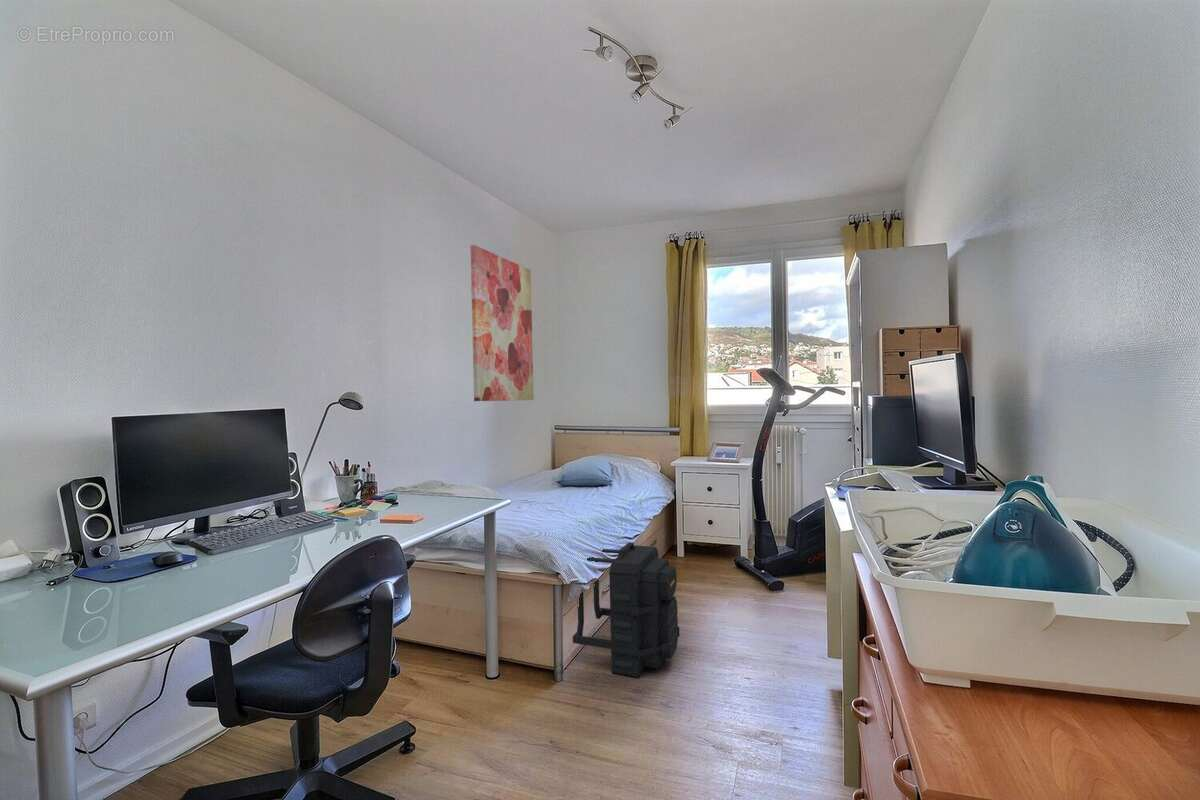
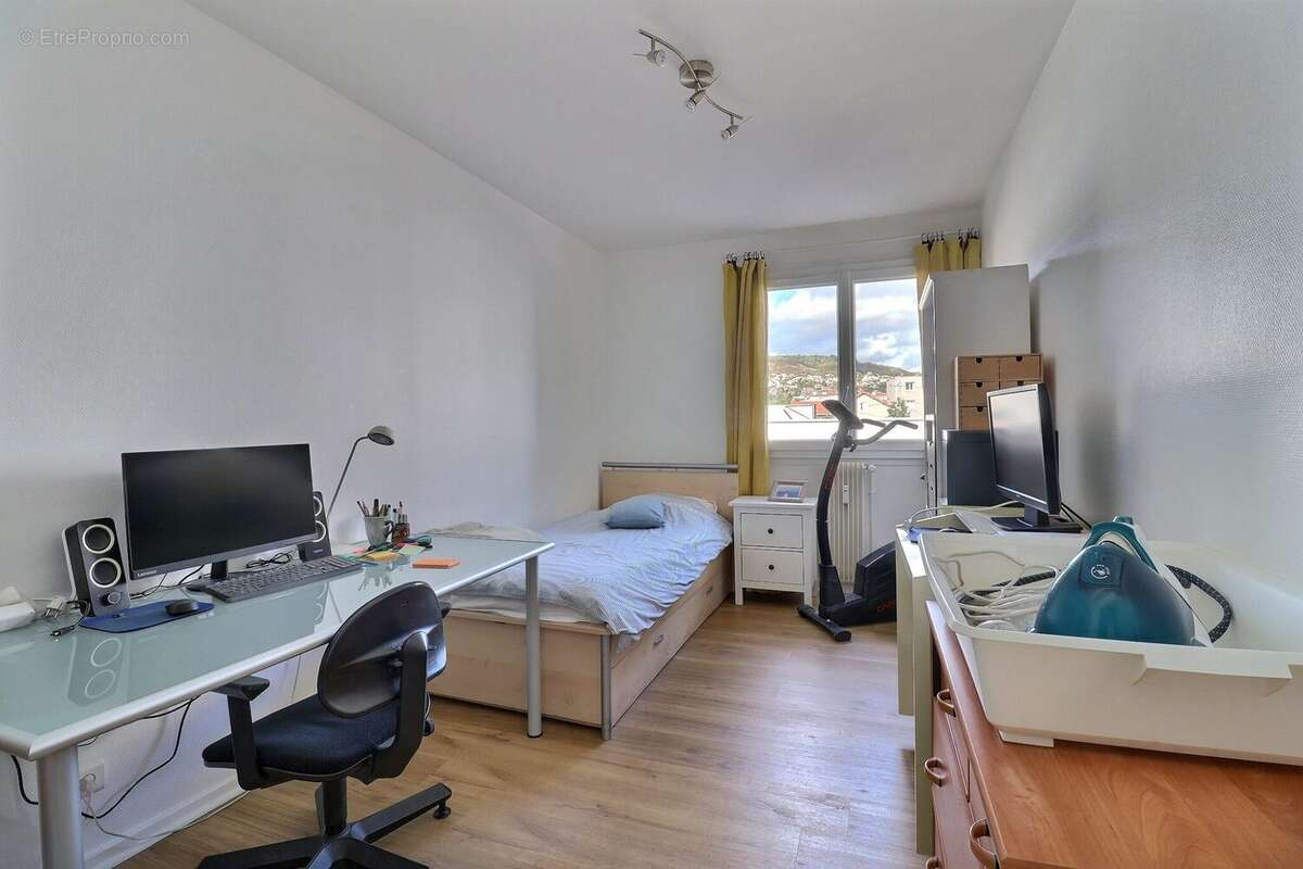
- wall art [470,244,535,402]
- backpack [572,541,680,678]
